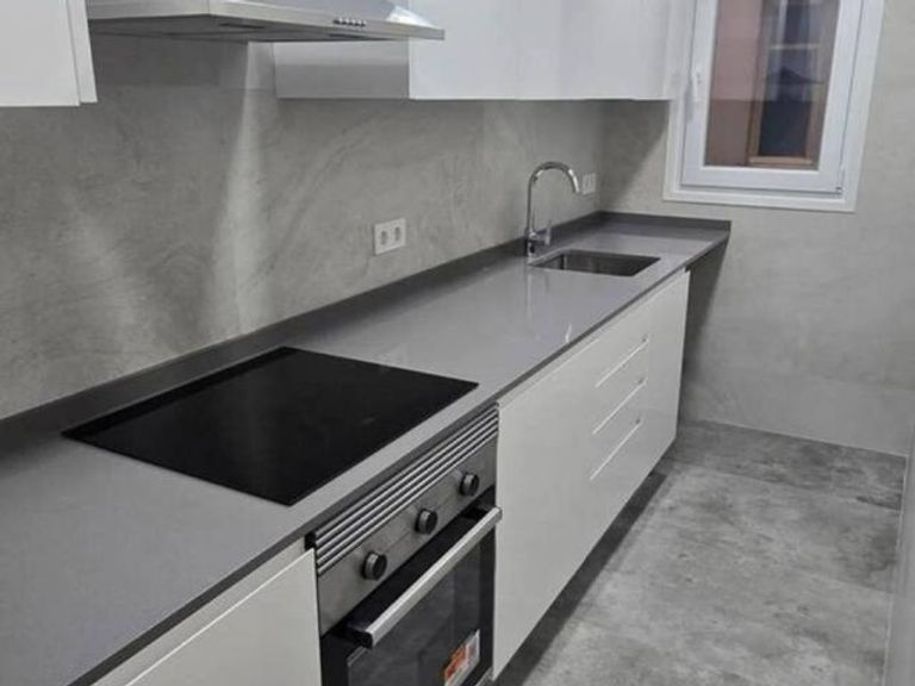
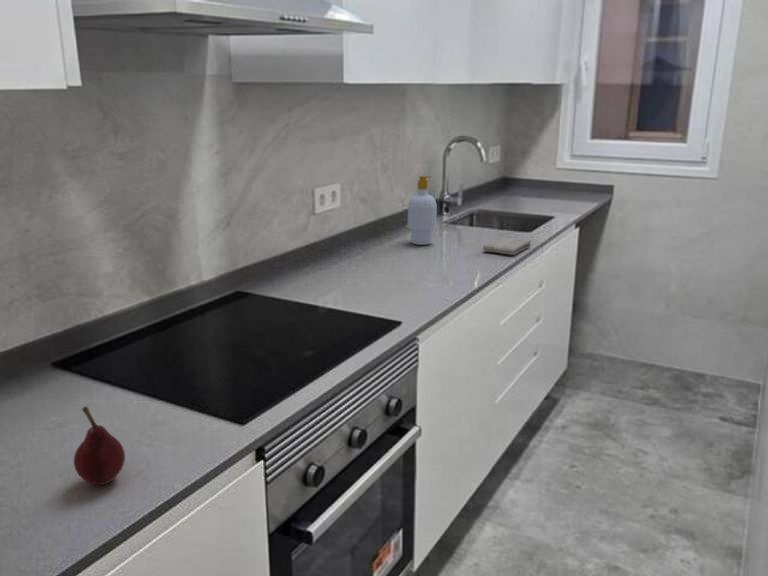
+ fruit [73,405,126,486]
+ washcloth [482,236,532,256]
+ soap bottle [407,175,438,246]
